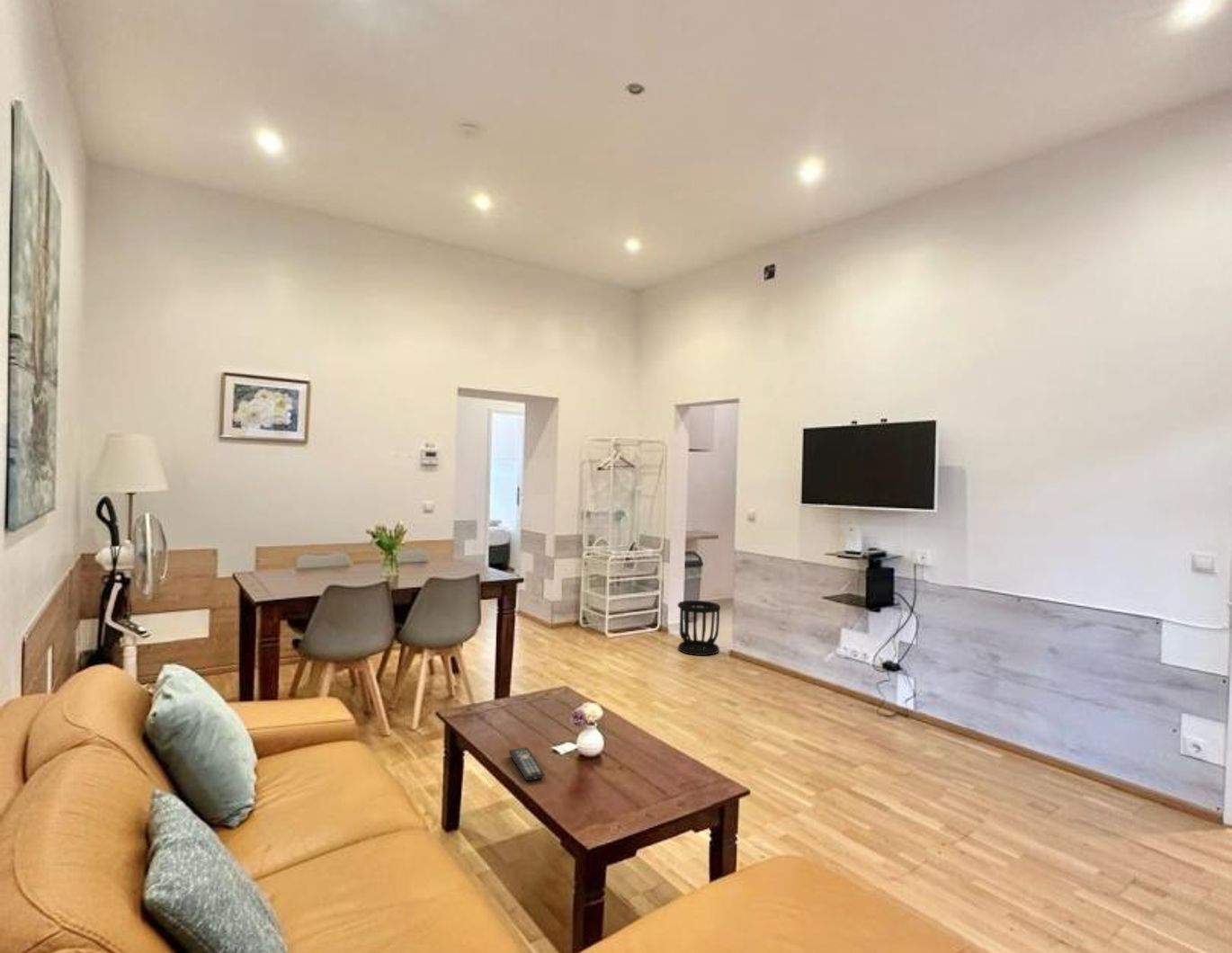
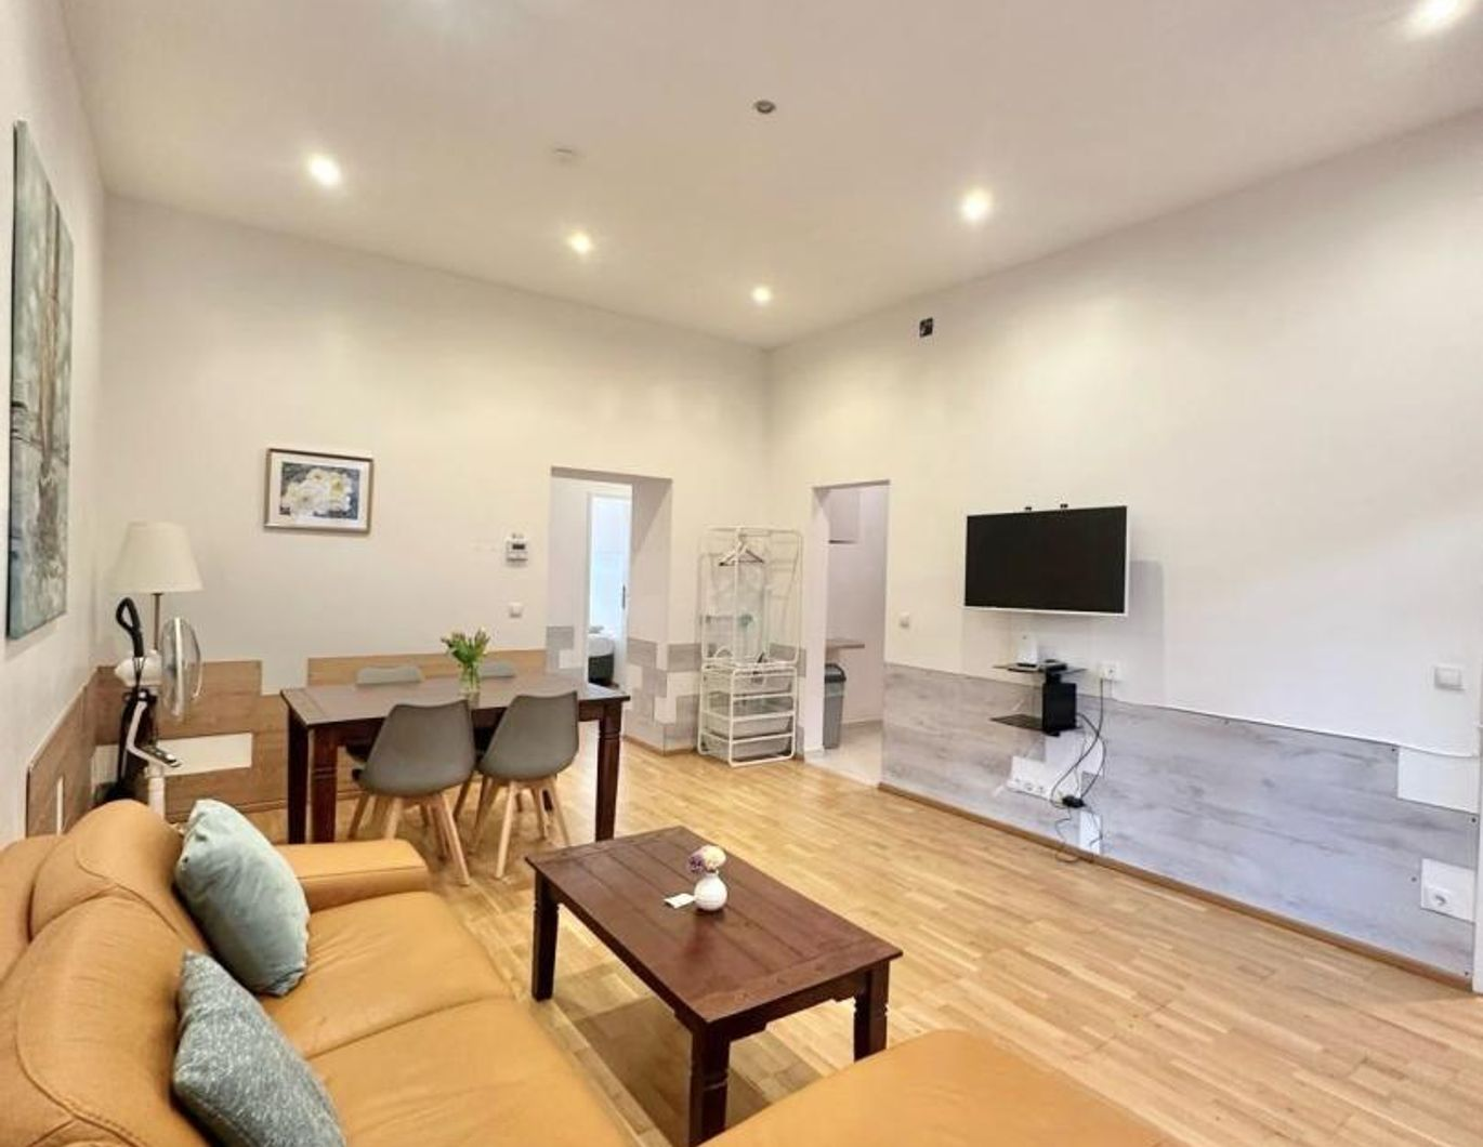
- remote control [508,746,546,781]
- wastebasket [676,600,721,656]
